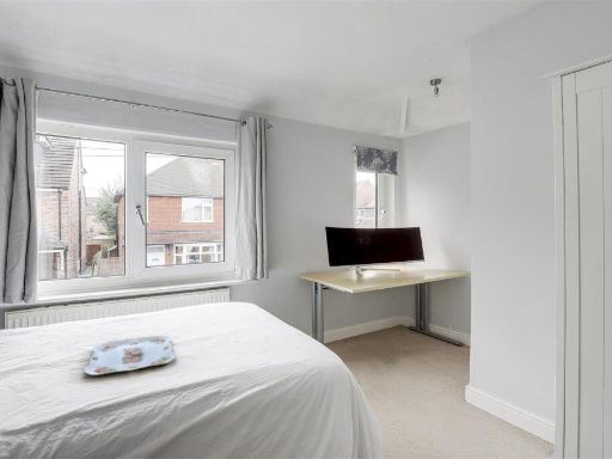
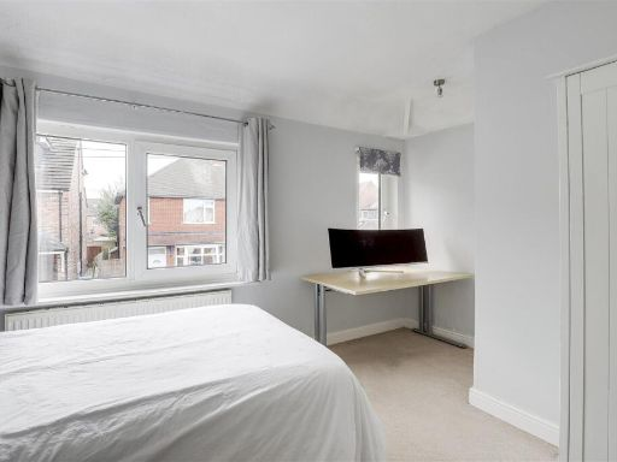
- serving tray [82,335,177,377]
